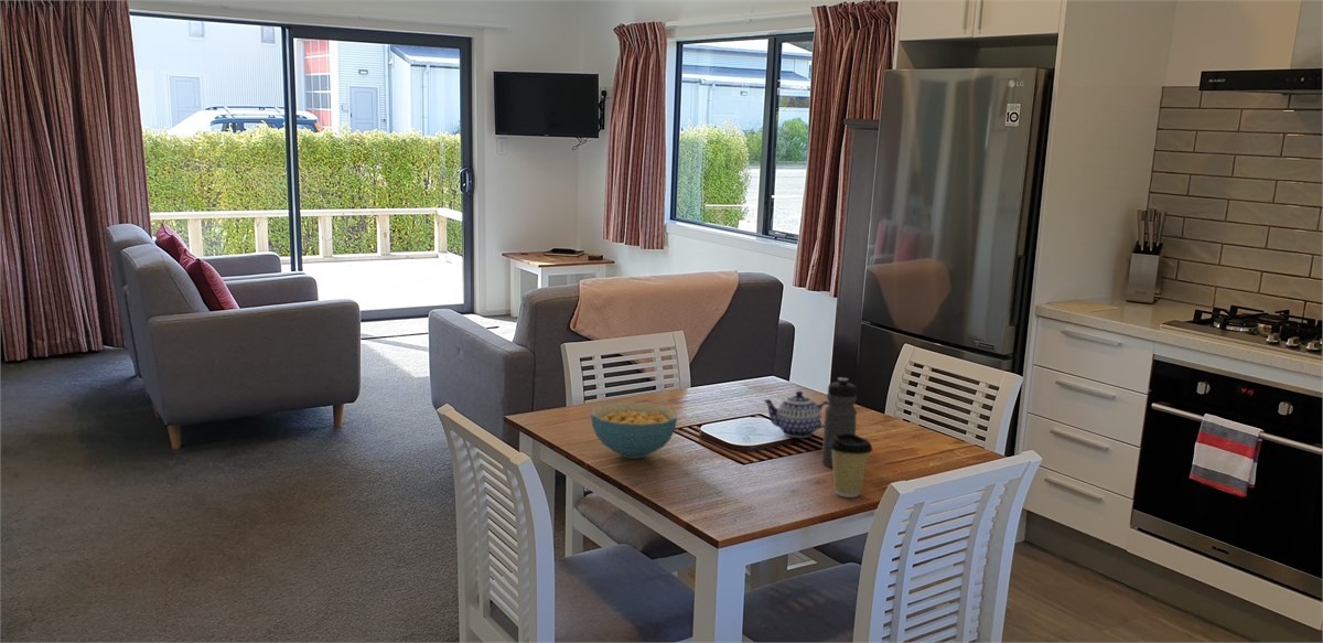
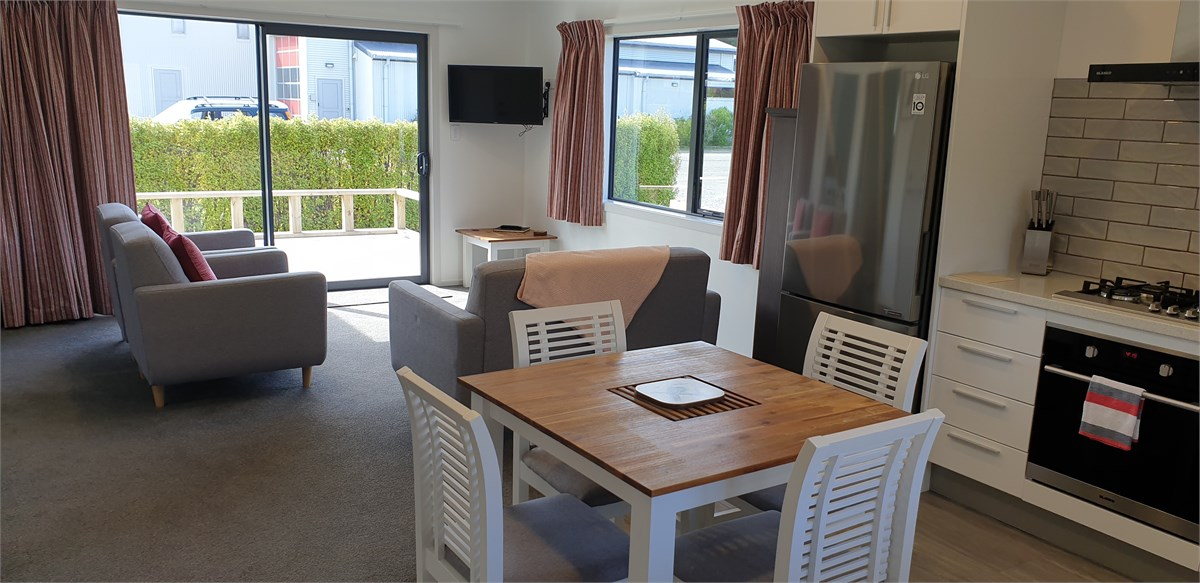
- teapot [762,390,829,439]
- coffee cup [829,433,873,499]
- water bottle [820,376,858,469]
- cereal bowl [590,401,678,460]
